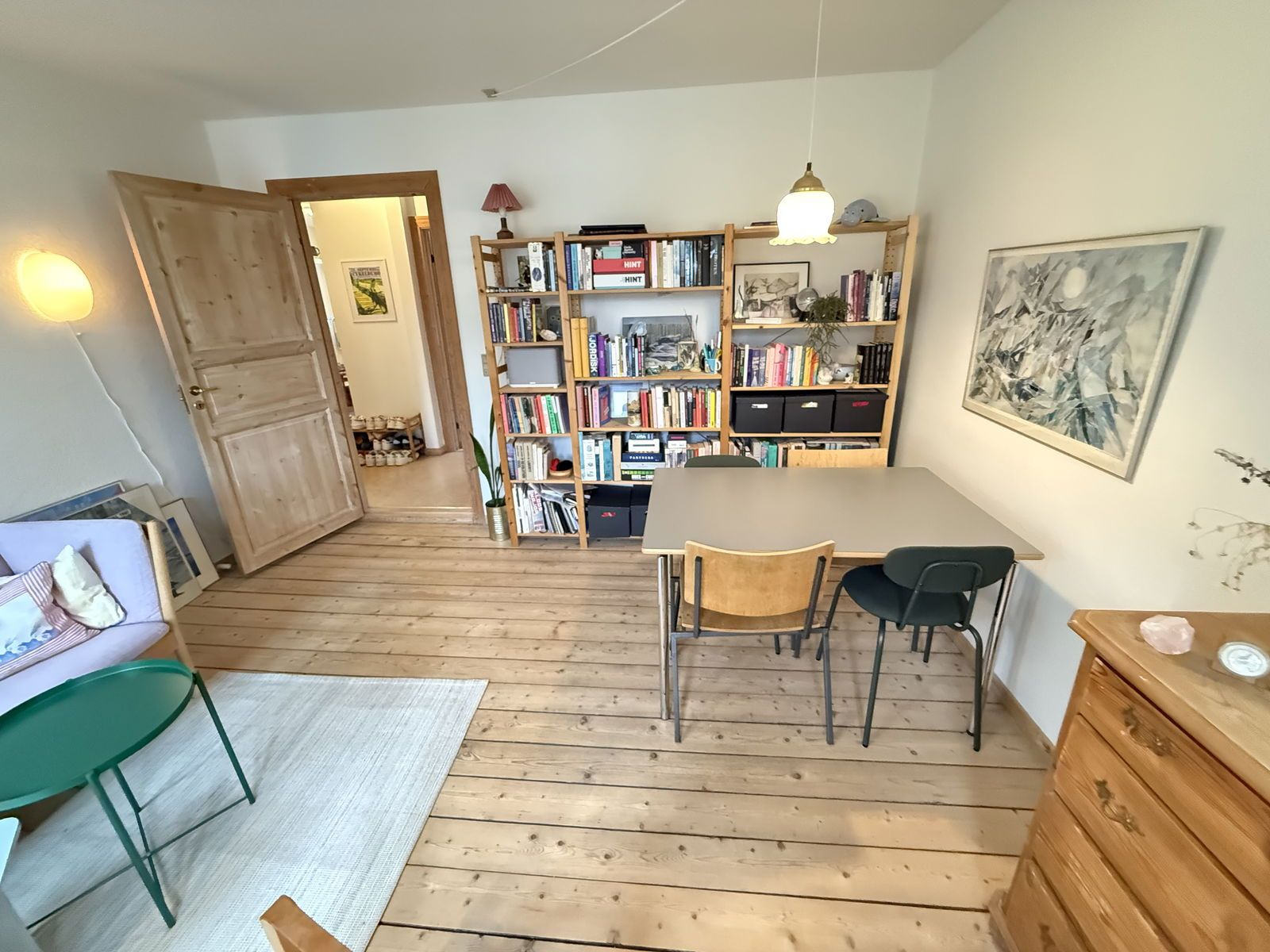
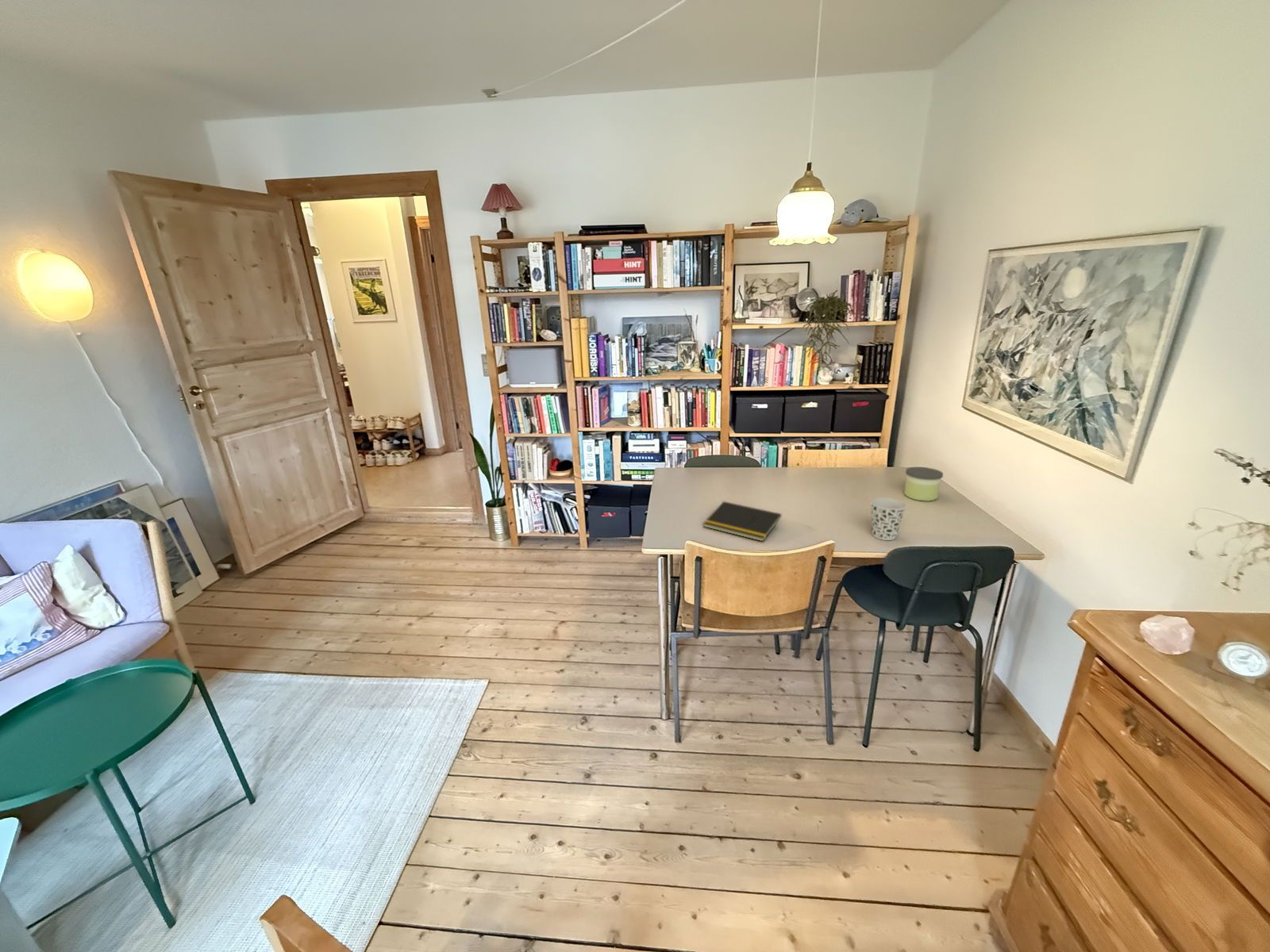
+ cup [870,497,907,541]
+ notepad [702,501,782,542]
+ candle [903,466,944,502]
